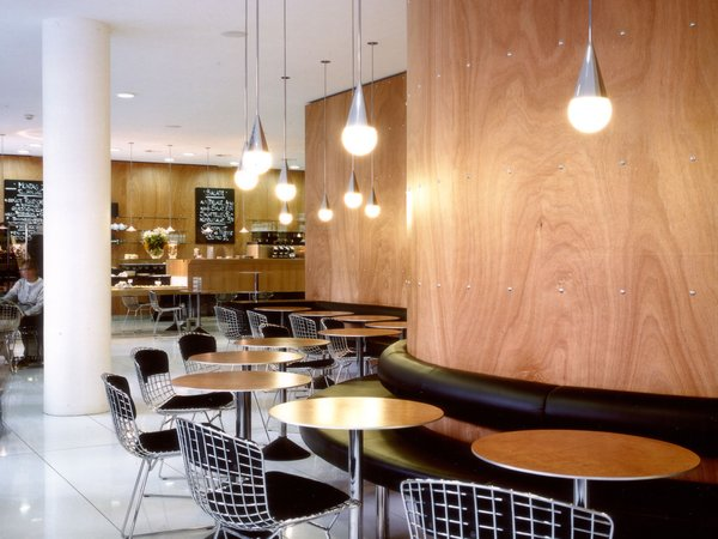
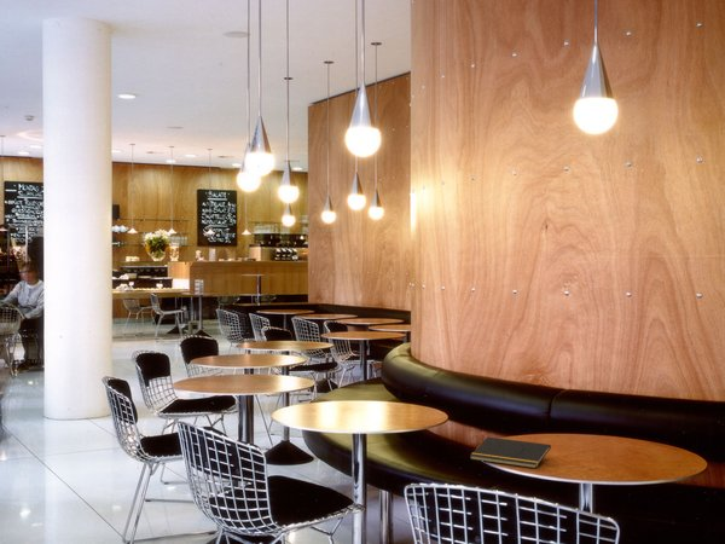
+ notepad [469,436,552,469]
